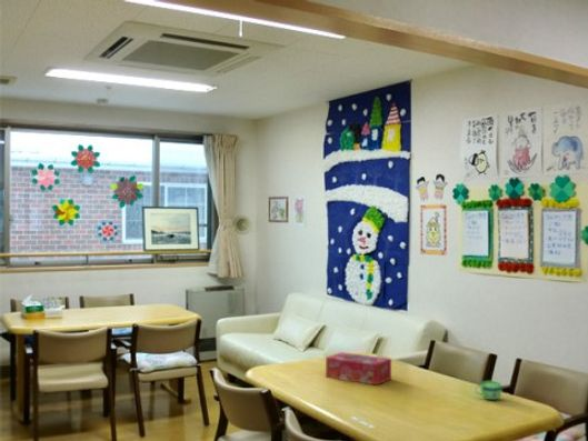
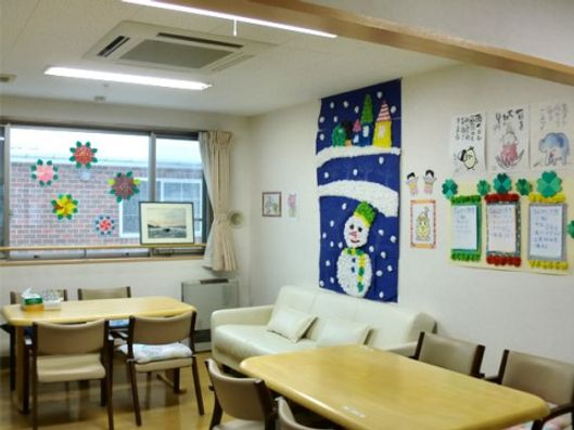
- tissue box [325,351,392,387]
- cup [474,380,502,401]
